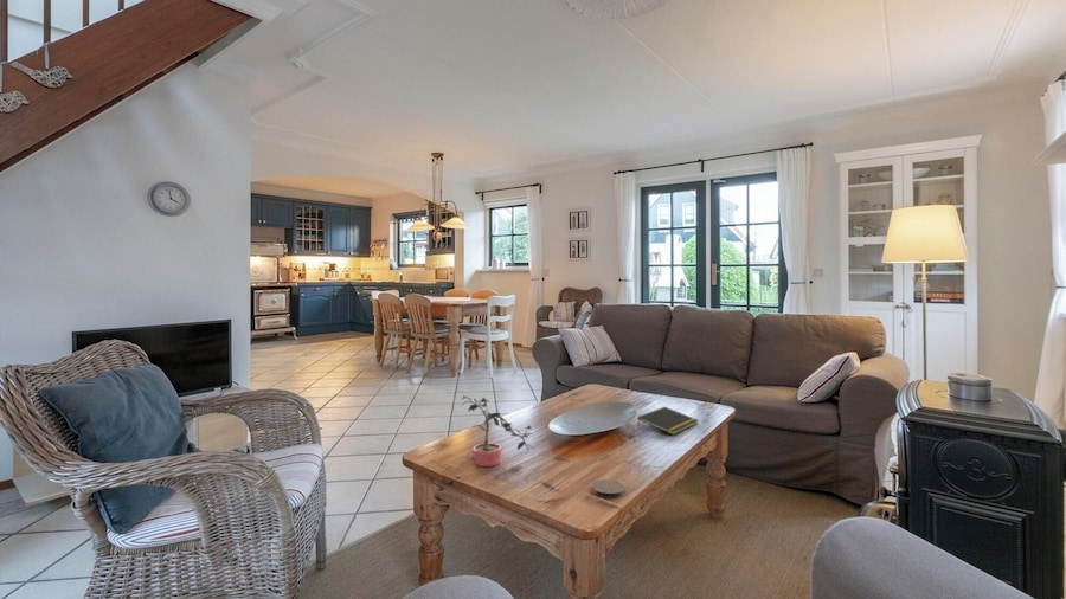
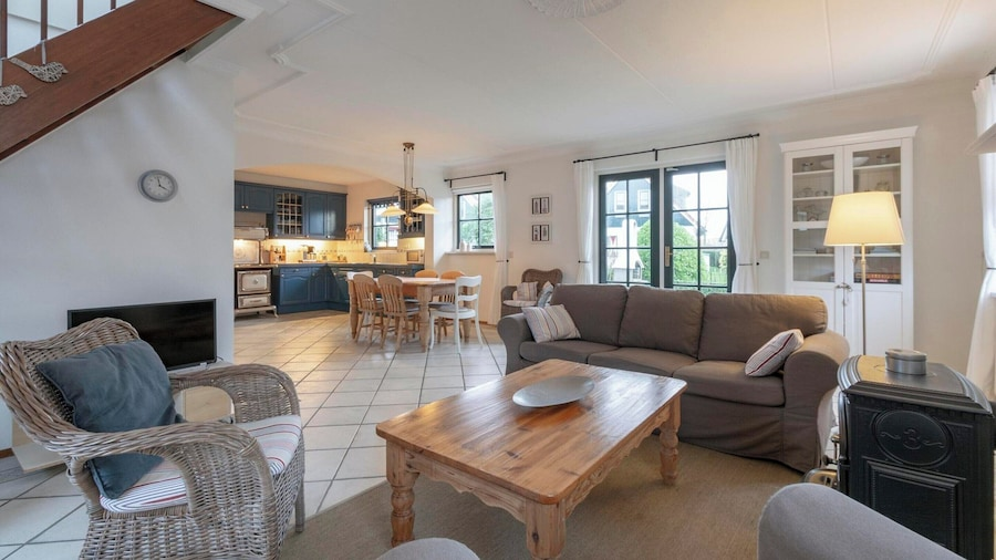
- potted plant [460,394,534,470]
- coaster [591,478,627,500]
- notepad [636,406,699,436]
